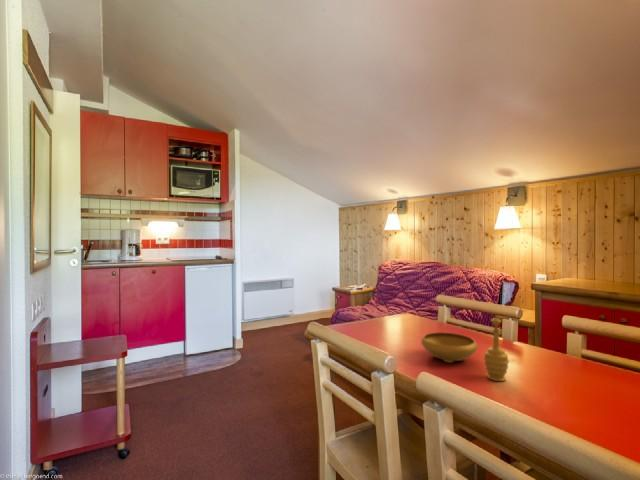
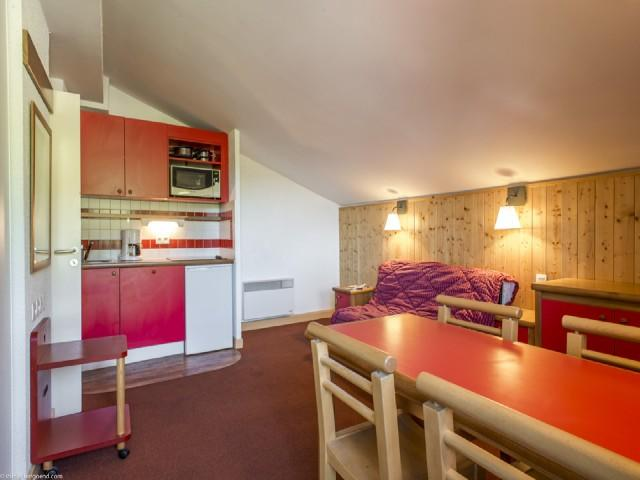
- decorative bowl [420,317,510,382]
